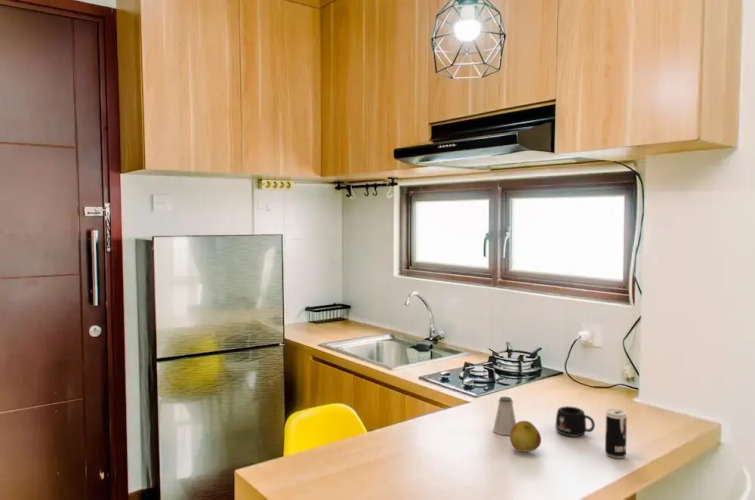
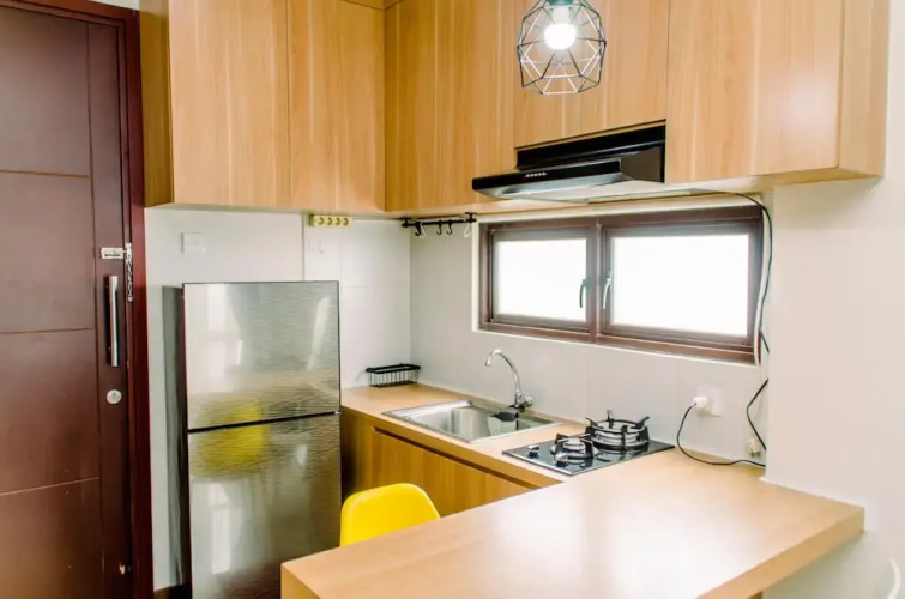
- apple [509,420,542,453]
- beverage can [604,408,628,459]
- mug [554,405,596,437]
- saltshaker [492,396,517,436]
